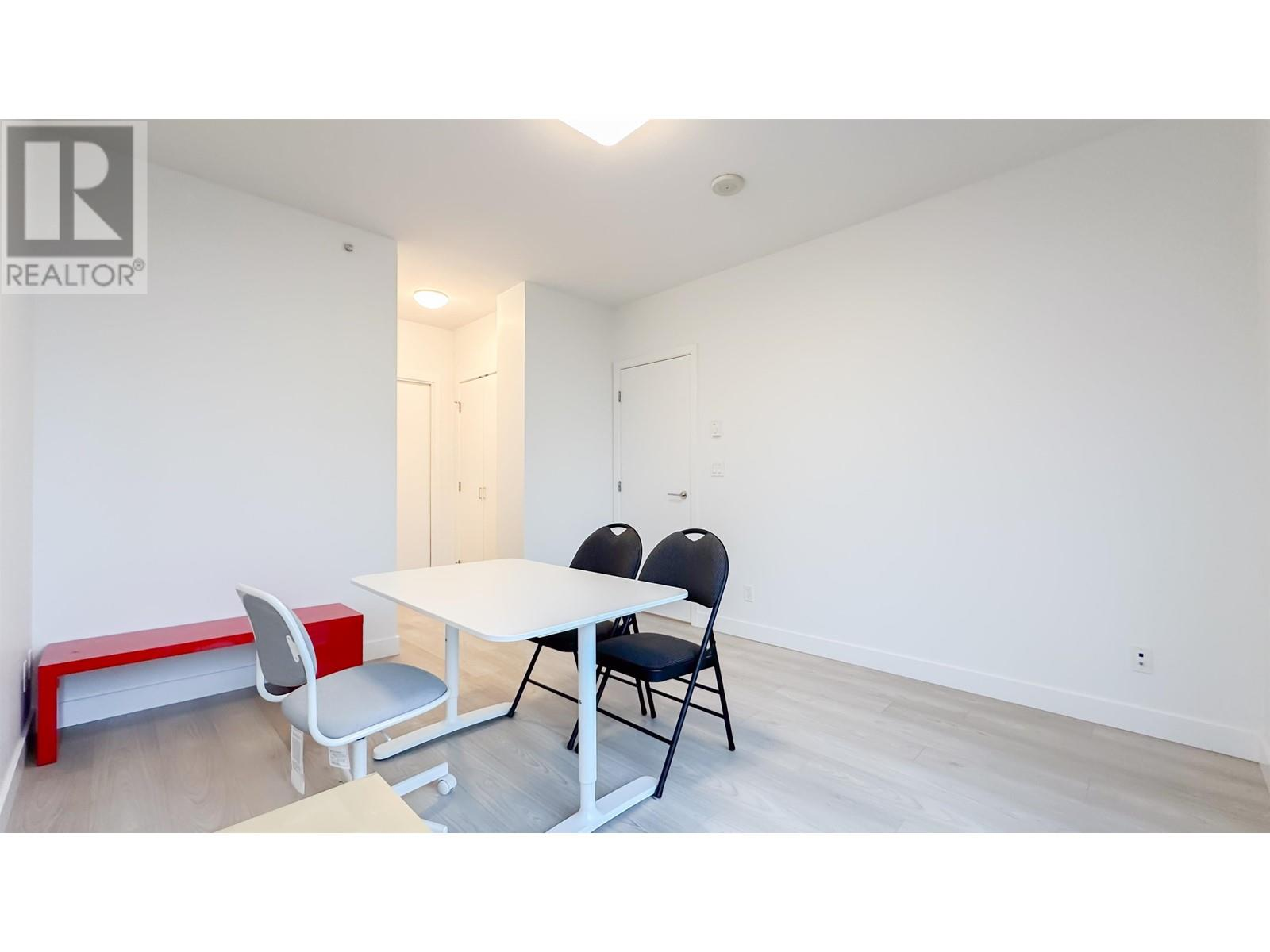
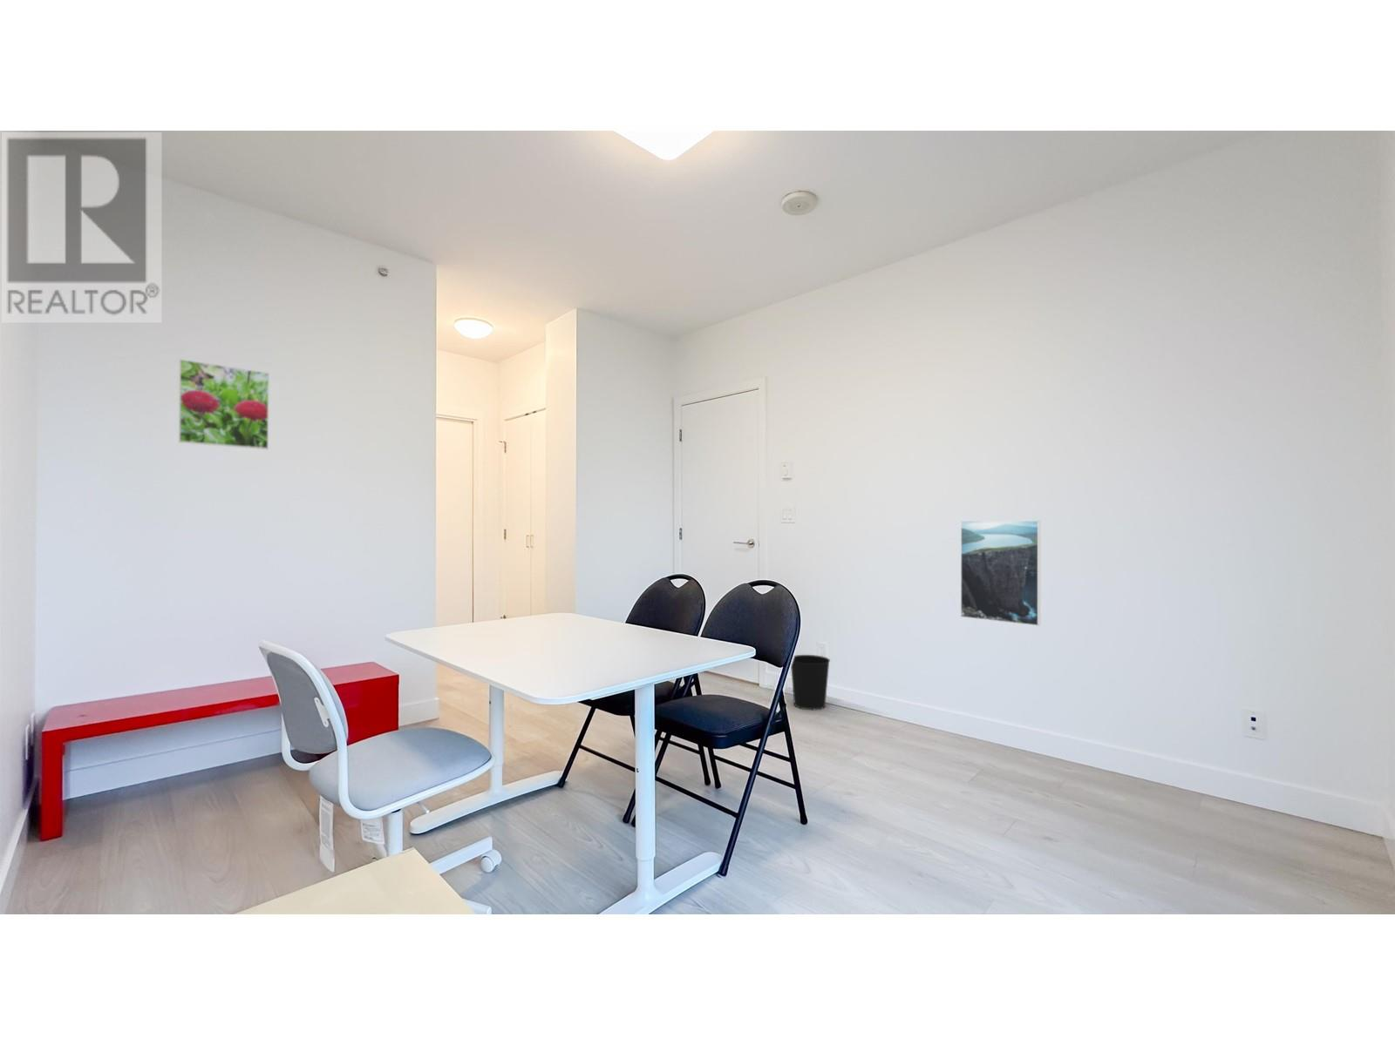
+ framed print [960,520,1041,627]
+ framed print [178,358,270,450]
+ wastebasket [790,654,830,710]
